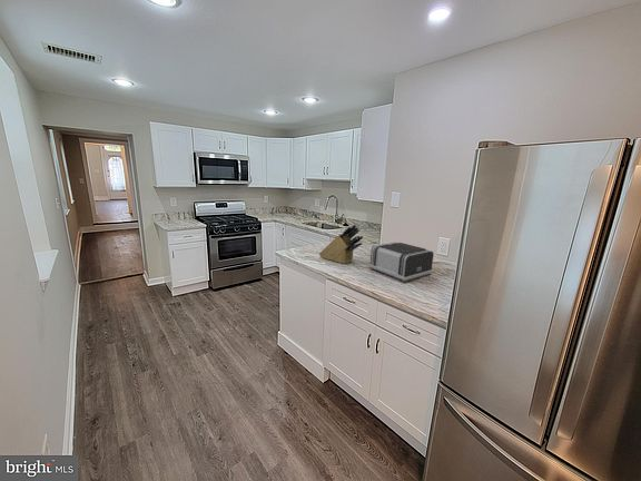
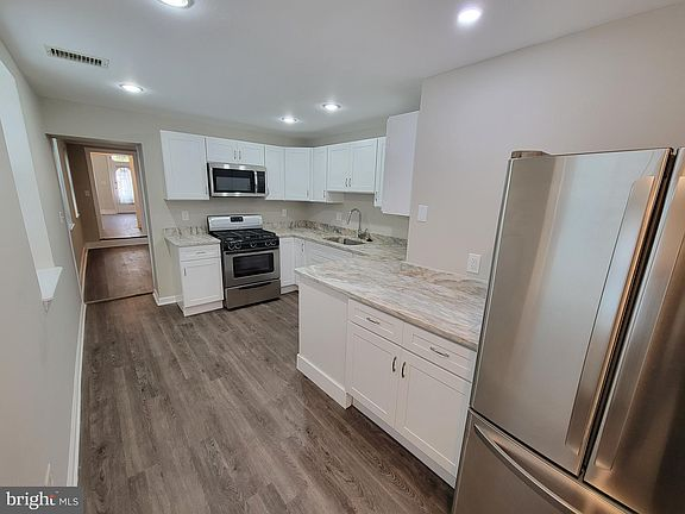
- knife block [318,223,365,265]
- toaster [368,242,435,283]
